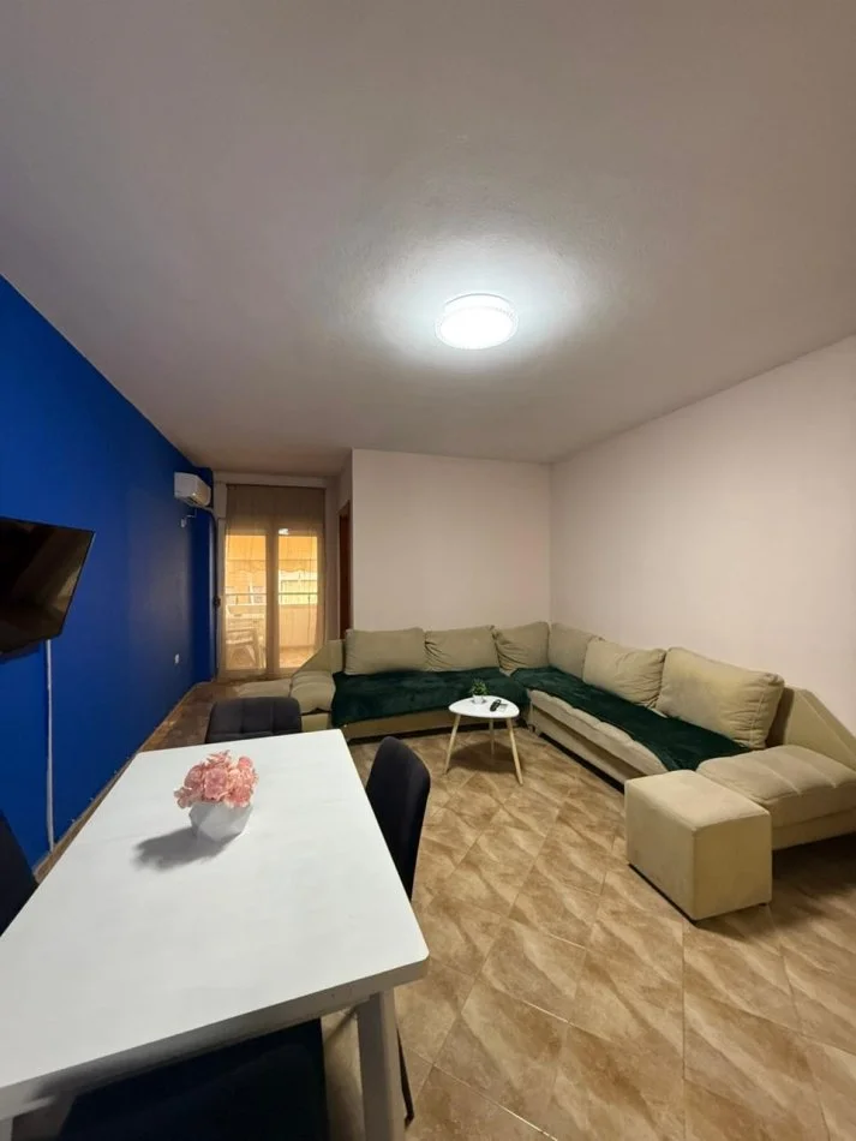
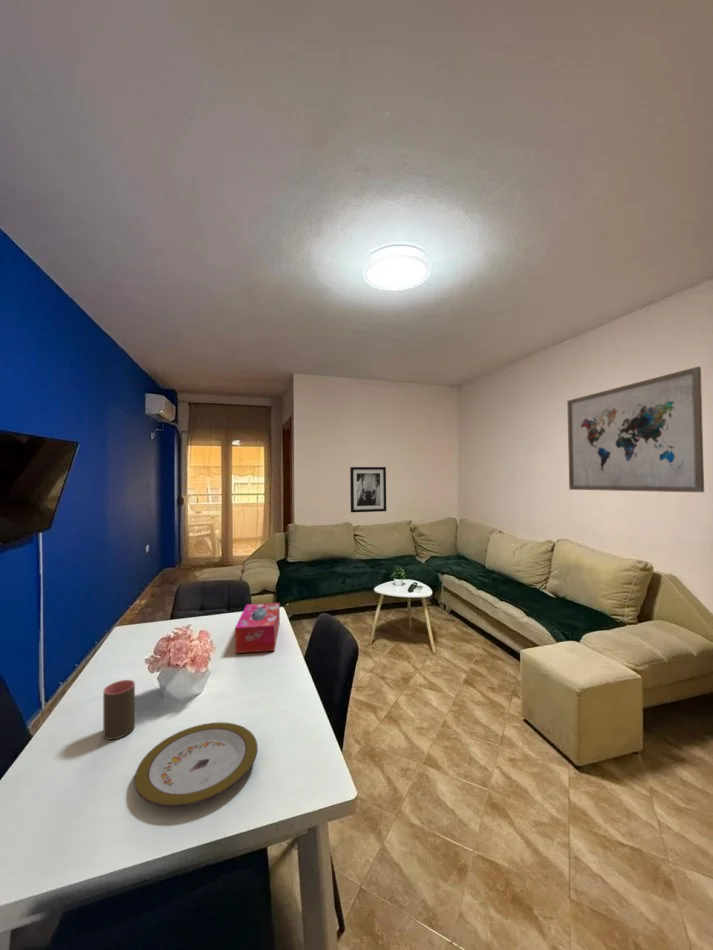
+ wall art [349,466,387,513]
+ wall art [566,366,705,493]
+ cup [102,679,136,741]
+ tissue box [234,602,281,654]
+ plate [134,721,258,808]
